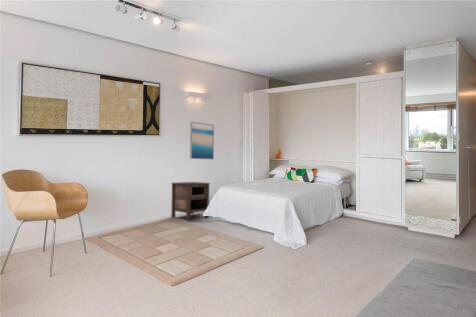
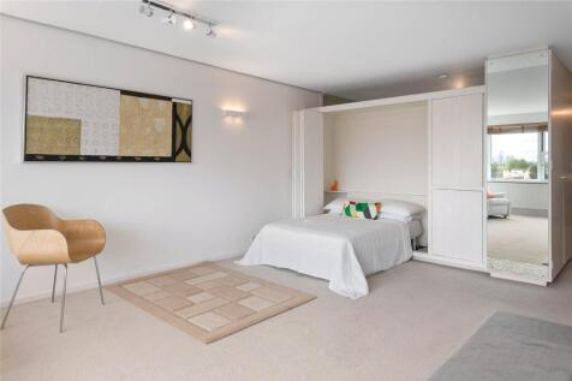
- wall art [189,121,215,160]
- nightstand [170,181,211,221]
